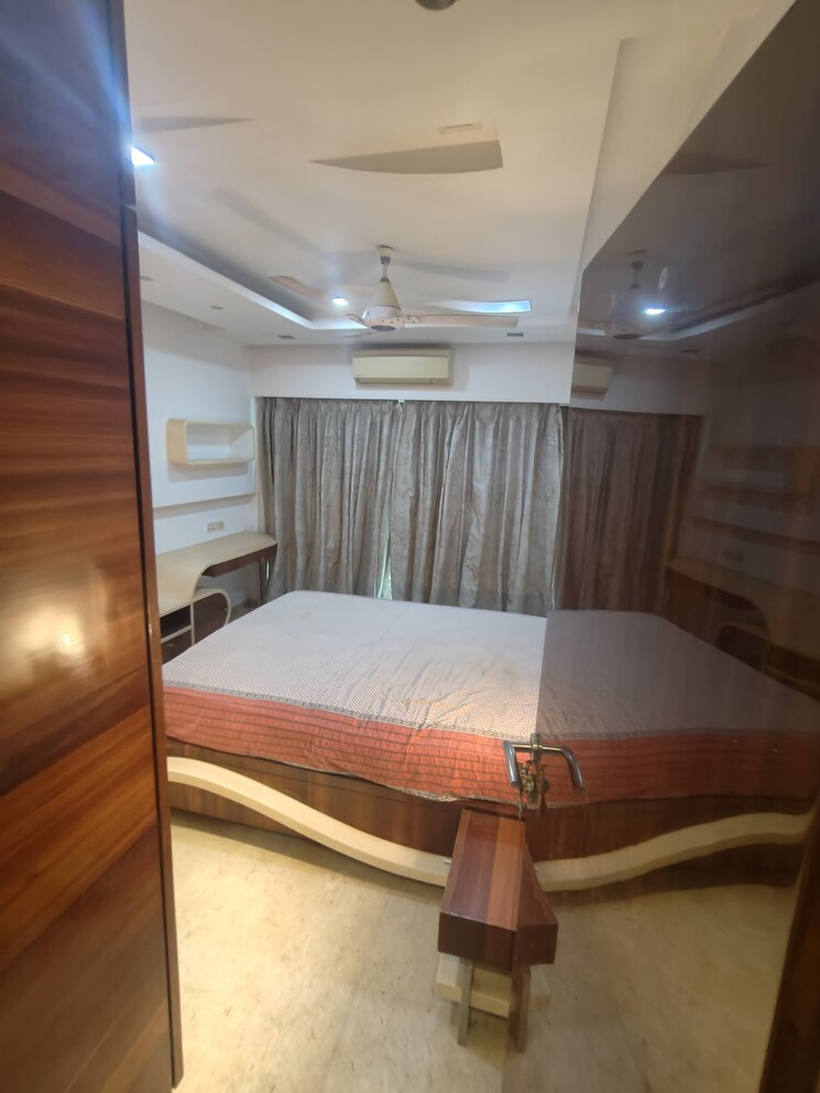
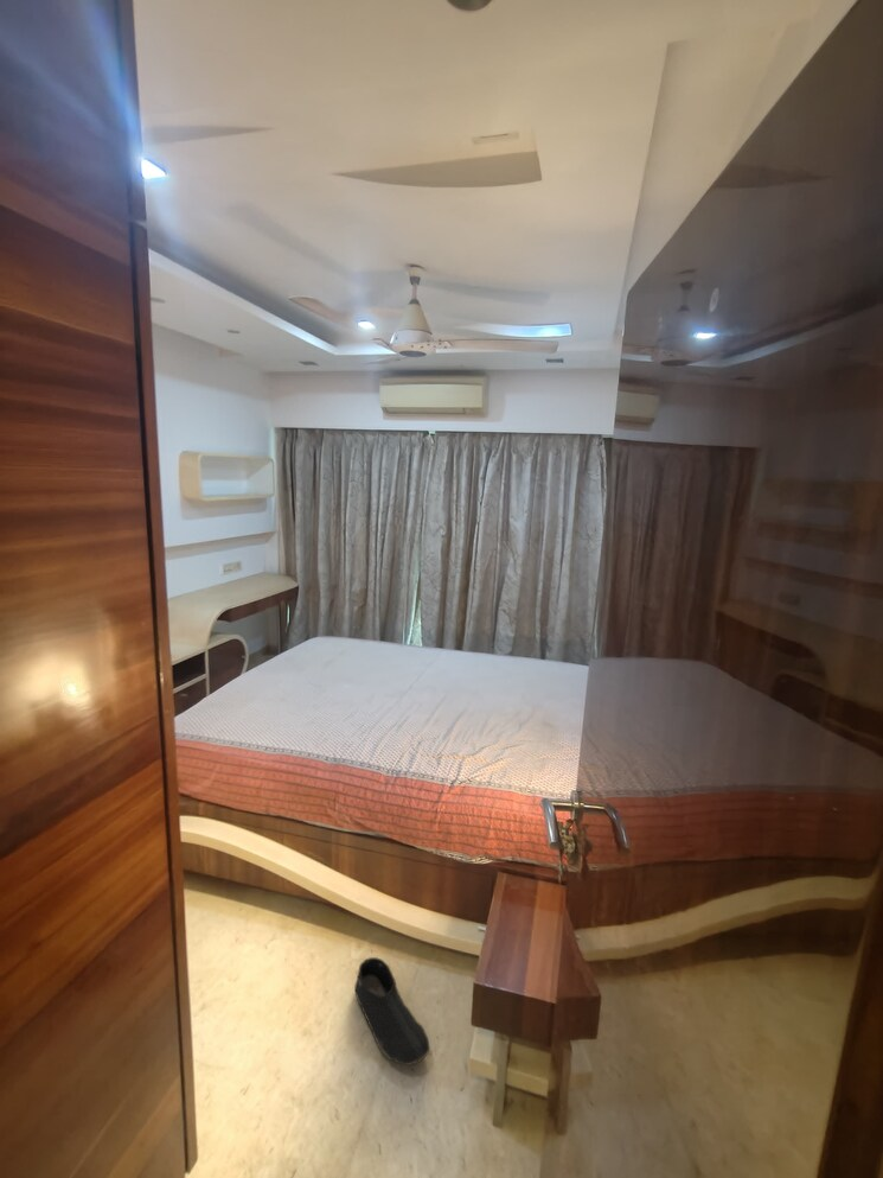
+ shoe [353,956,430,1066]
